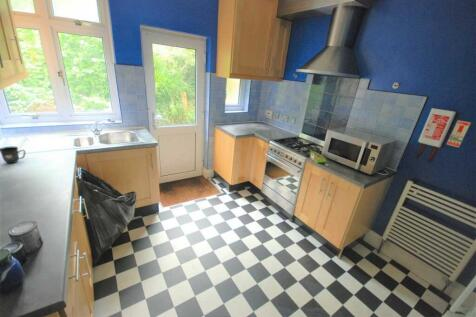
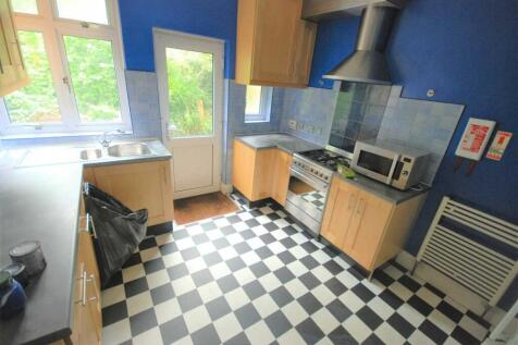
- mug [0,146,26,164]
